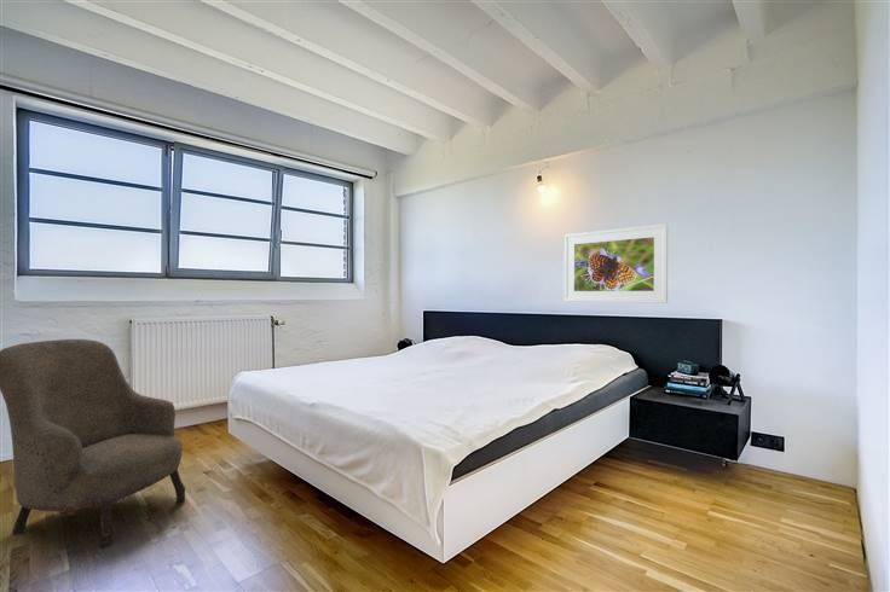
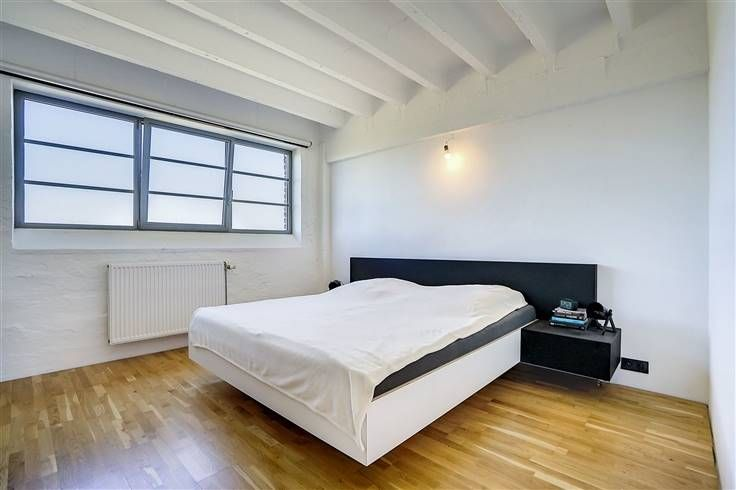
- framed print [564,222,669,304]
- armchair [0,338,186,550]
